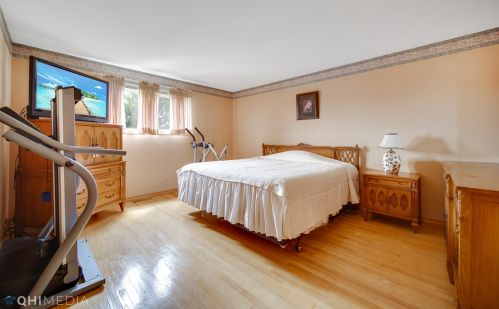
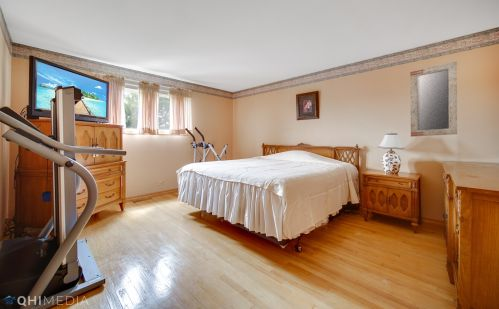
+ home mirror [409,60,458,138]
